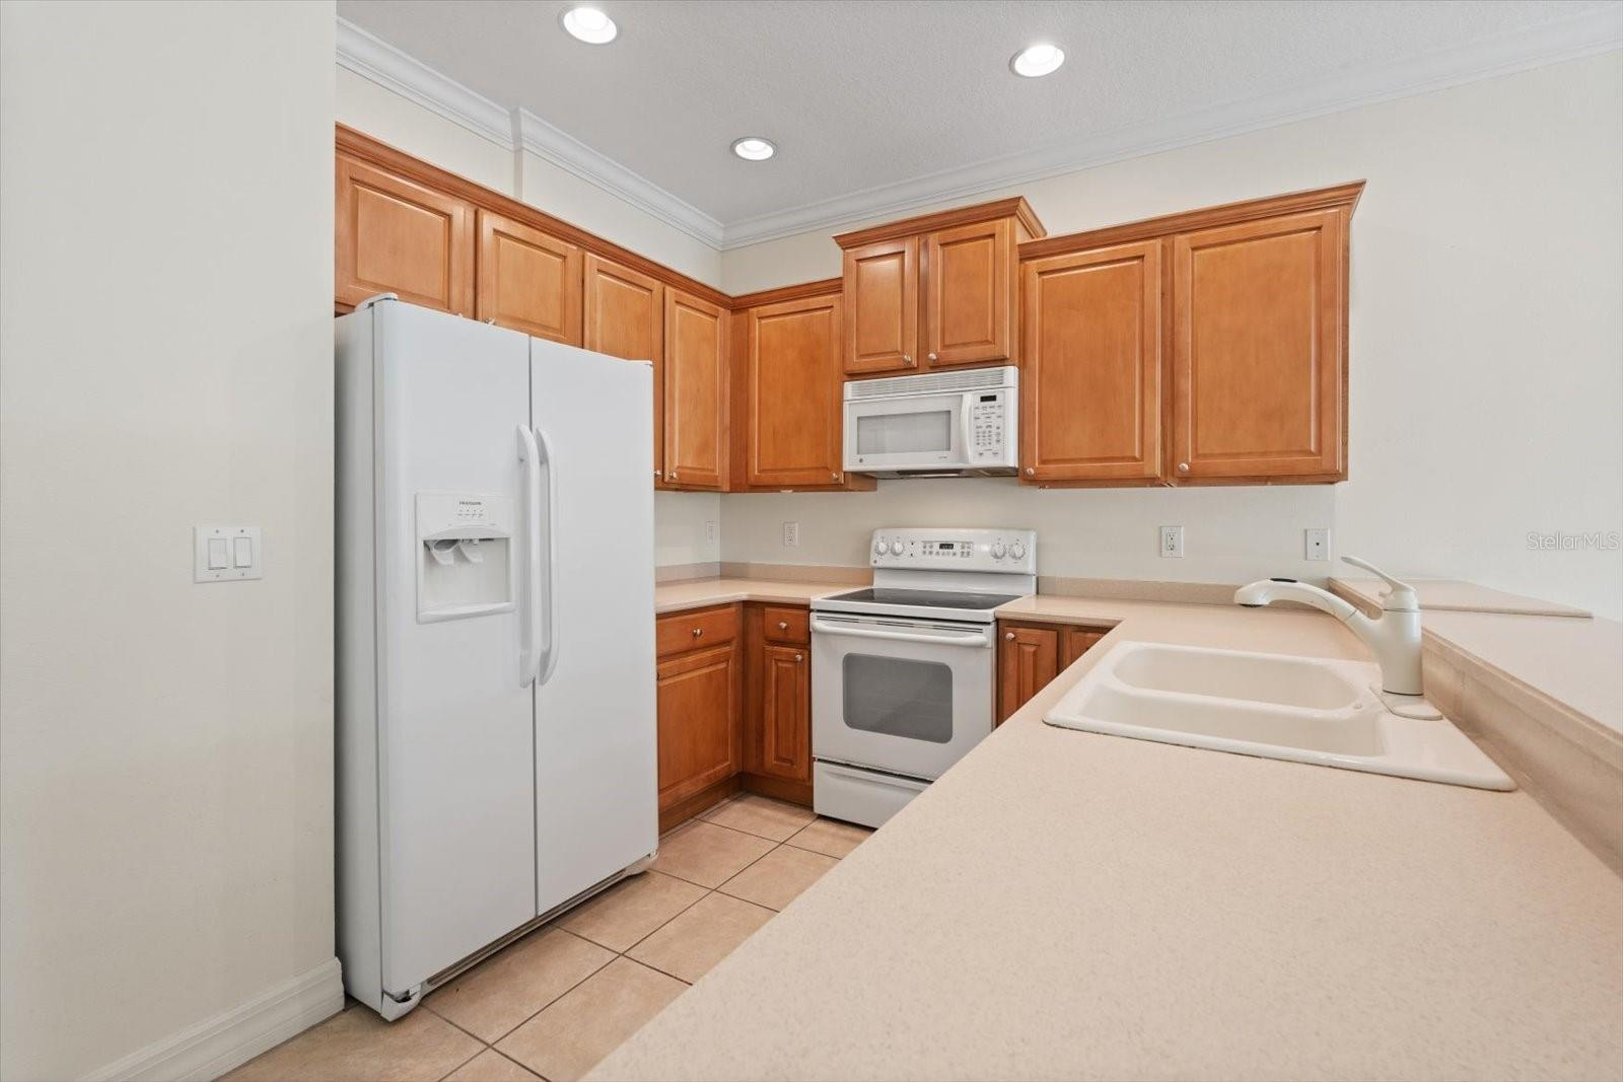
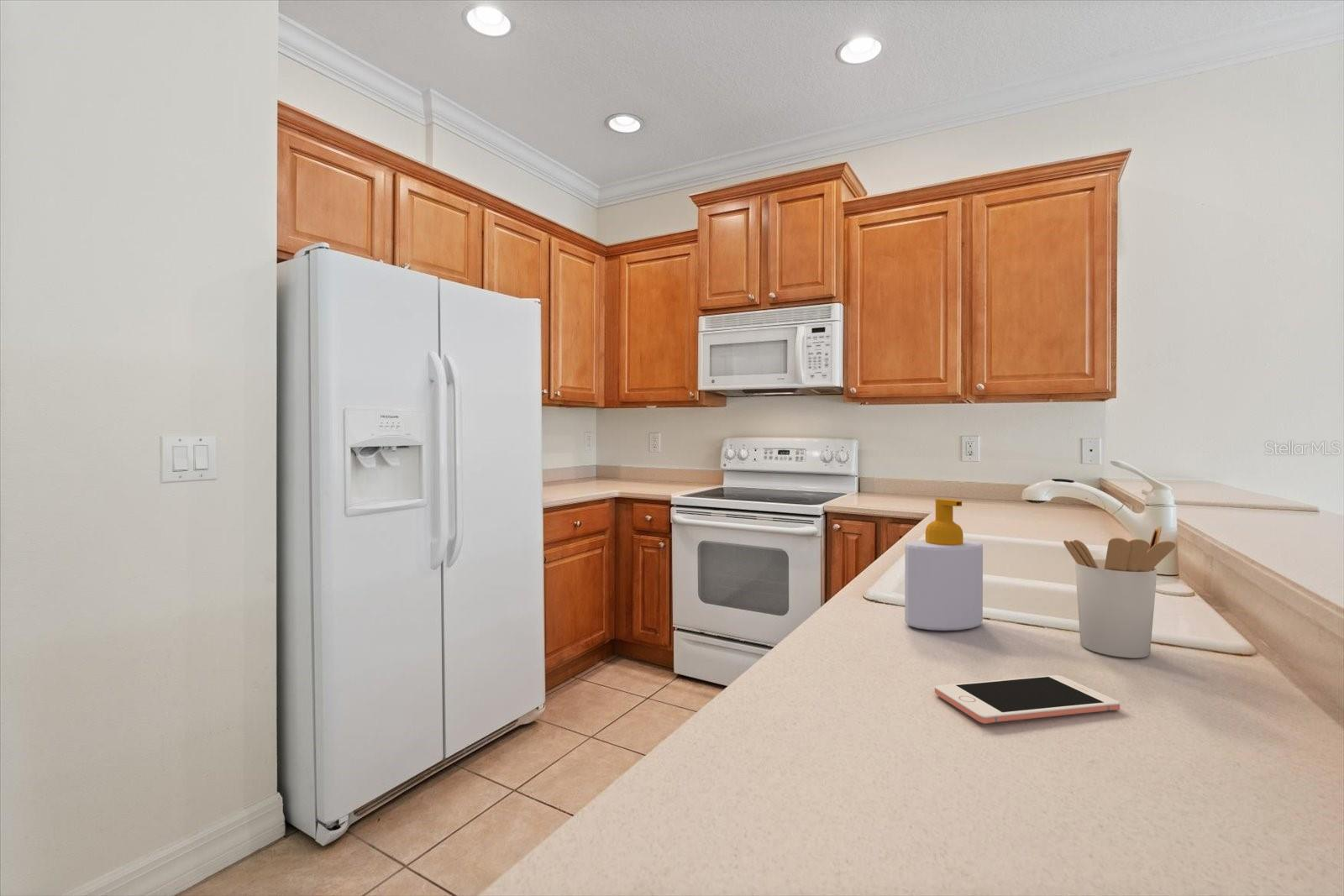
+ cell phone [934,674,1121,725]
+ soap bottle [904,498,984,631]
+ utensil holder [1063,526,1176,659]
